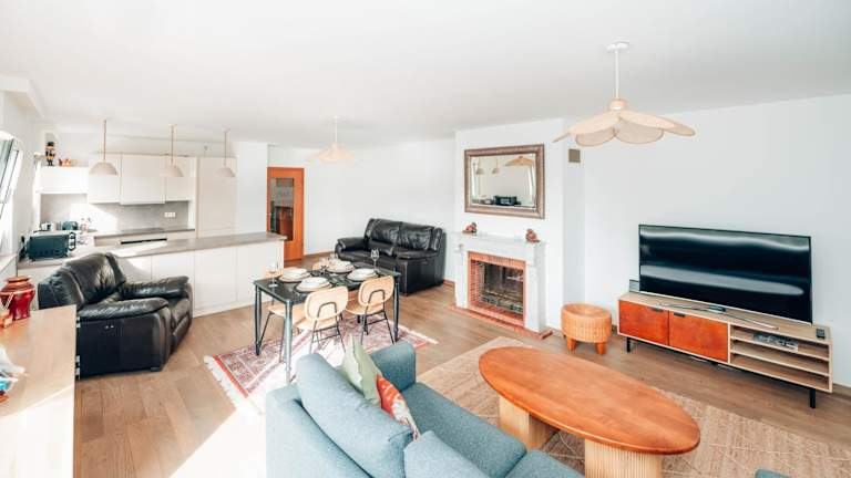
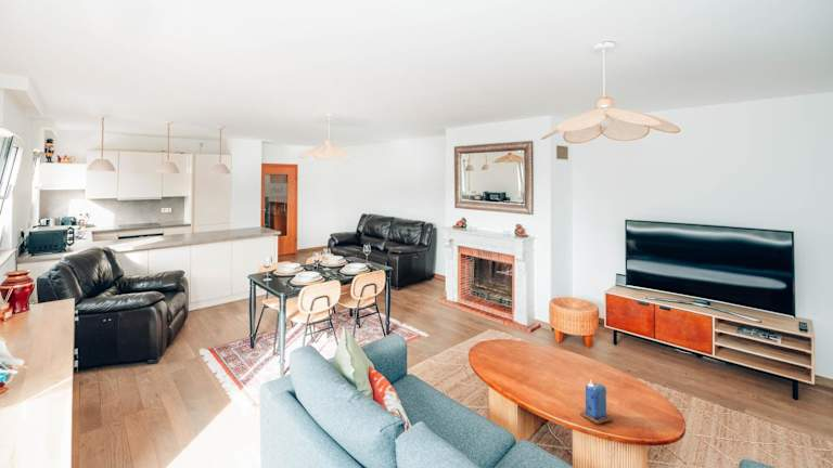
+ candle [579,378,614,425]
